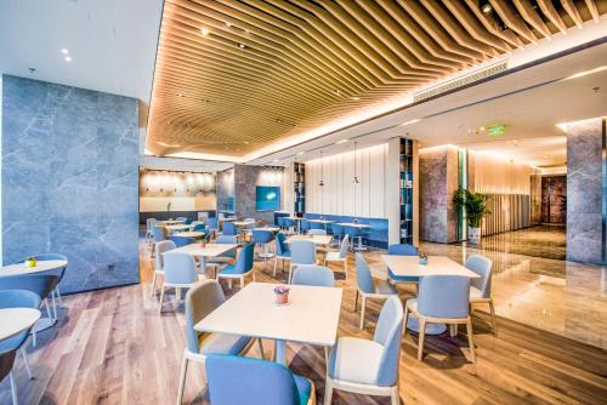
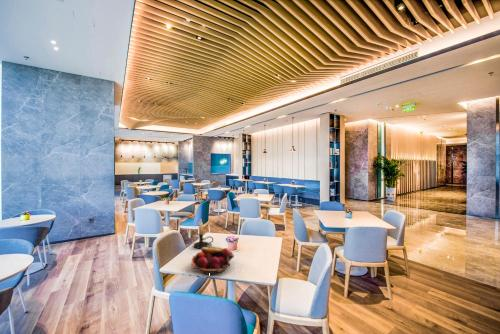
+ candle holder [193,218,214,250]
+ fruit basket [191,245,235,276]
